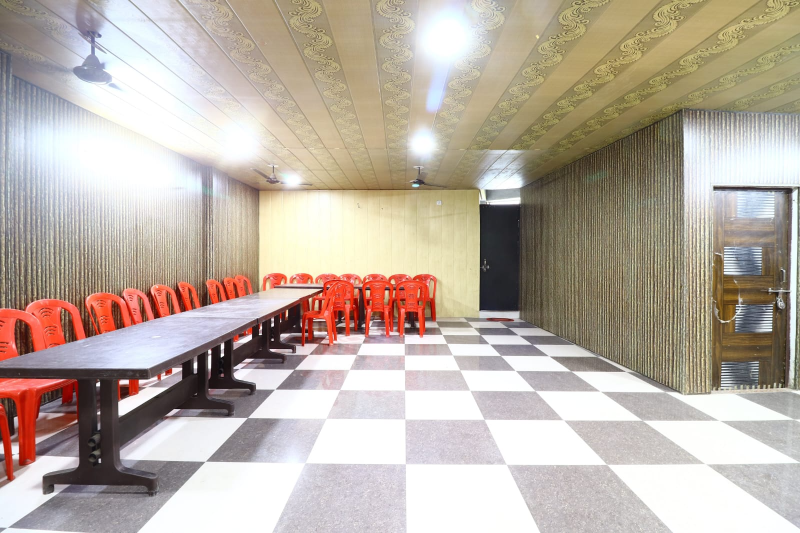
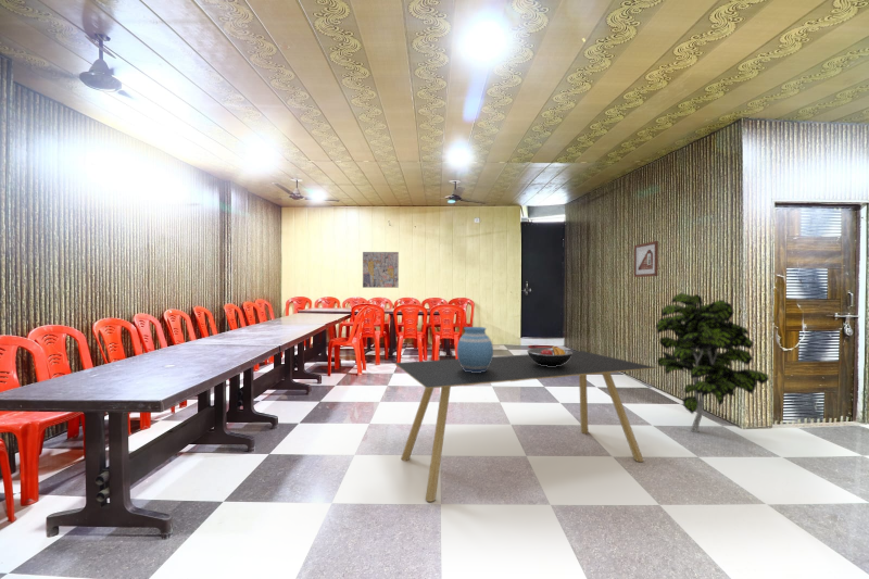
+ dining table [393,350,657,503]
+ wall art [362,251,400,289]
+ picture frame [633,240,659,278]
+ indoor plant [655,292,770,433]
+ fruit bowl [526,344,572,366]
+ vase [456,326,494,373]
